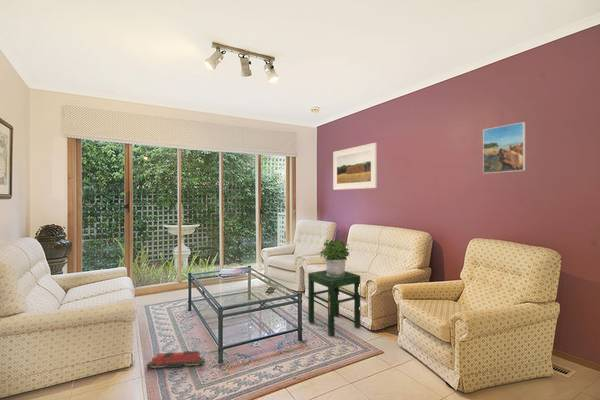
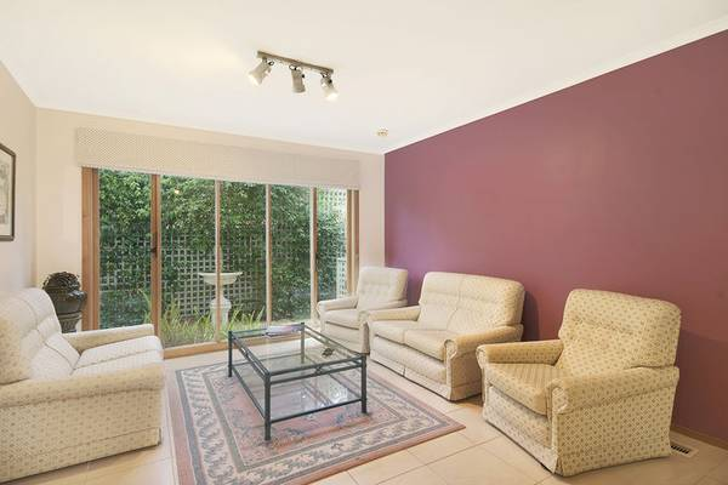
- toy train [145,350,207,370]
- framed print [482,121,526,174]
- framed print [332,142,378,191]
- stool [307,269,361,337]
- potted plant [319,238,350,277]
